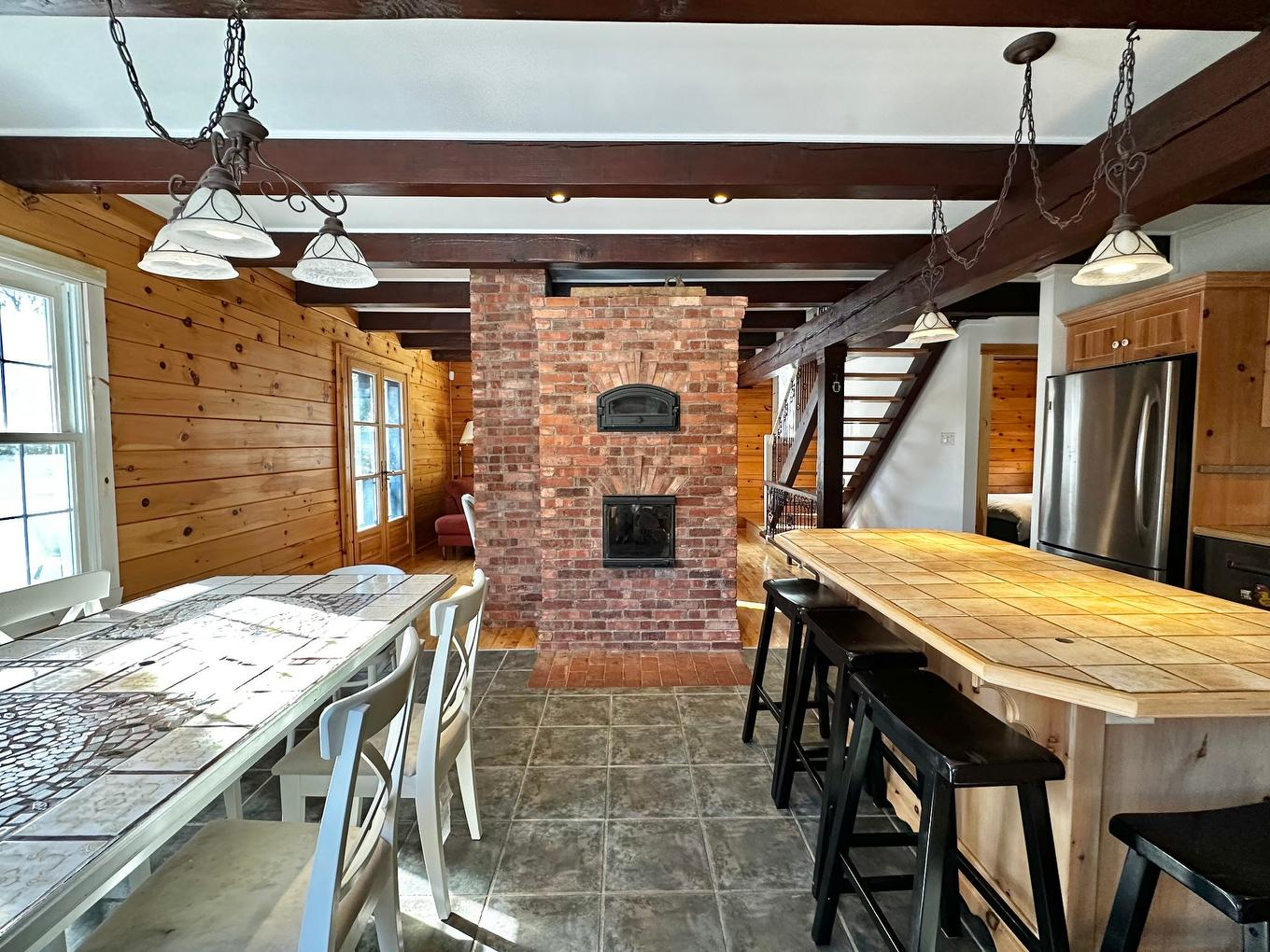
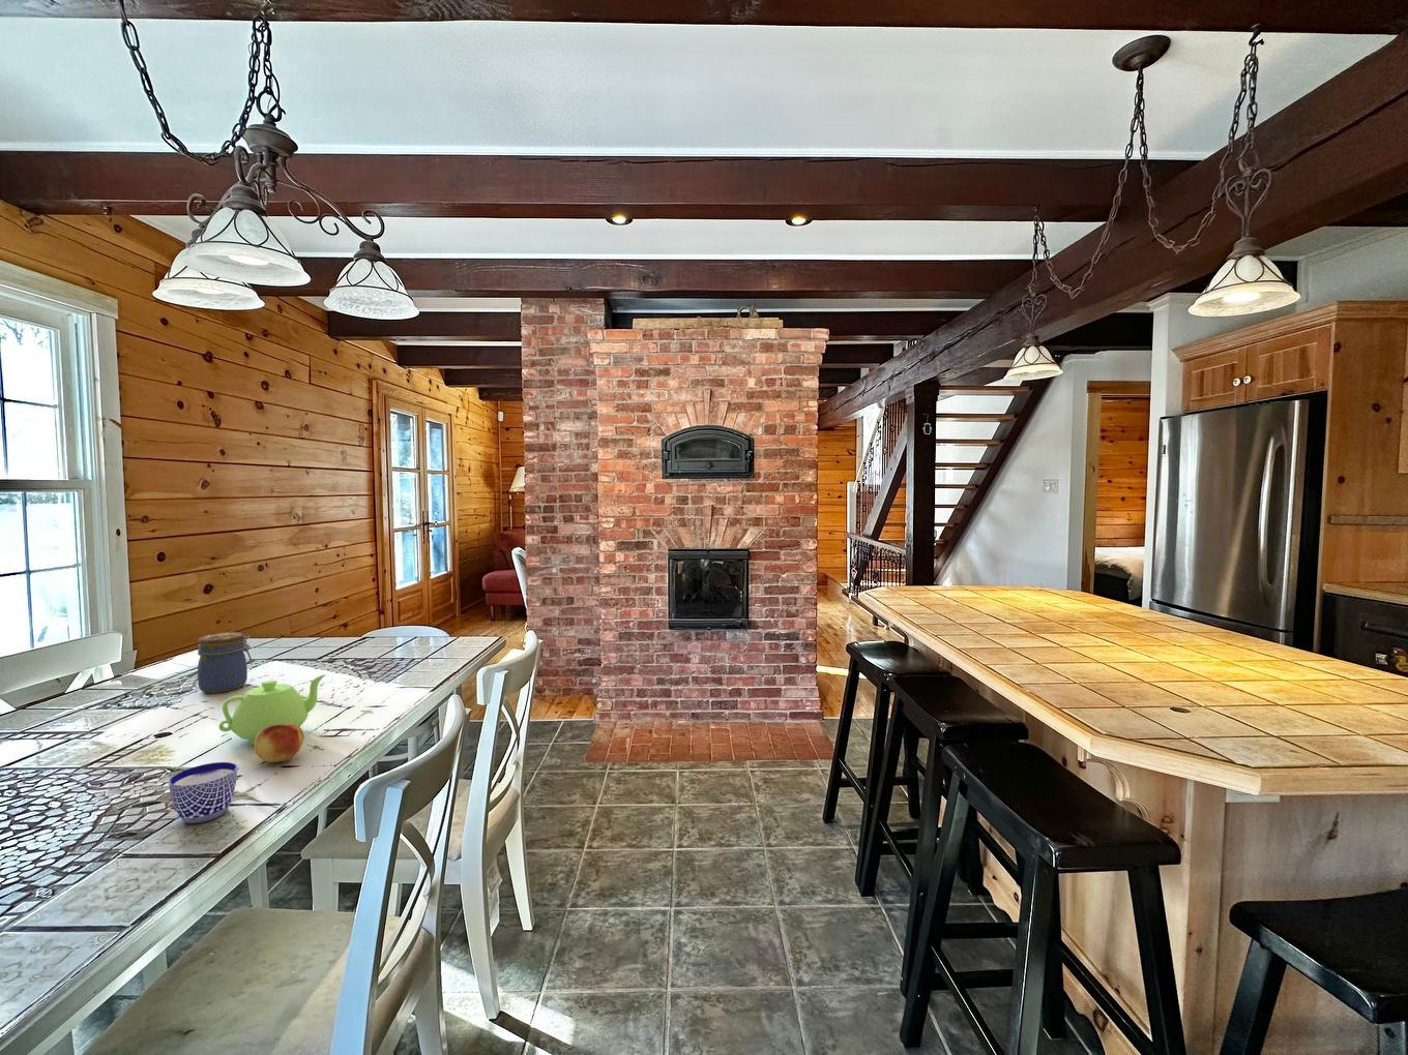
+ cup [167,761,238,824]
+ jar [196,631,253,694]
+ teapot [217,674,326,747]
+ fruit [254,723,305,764]
